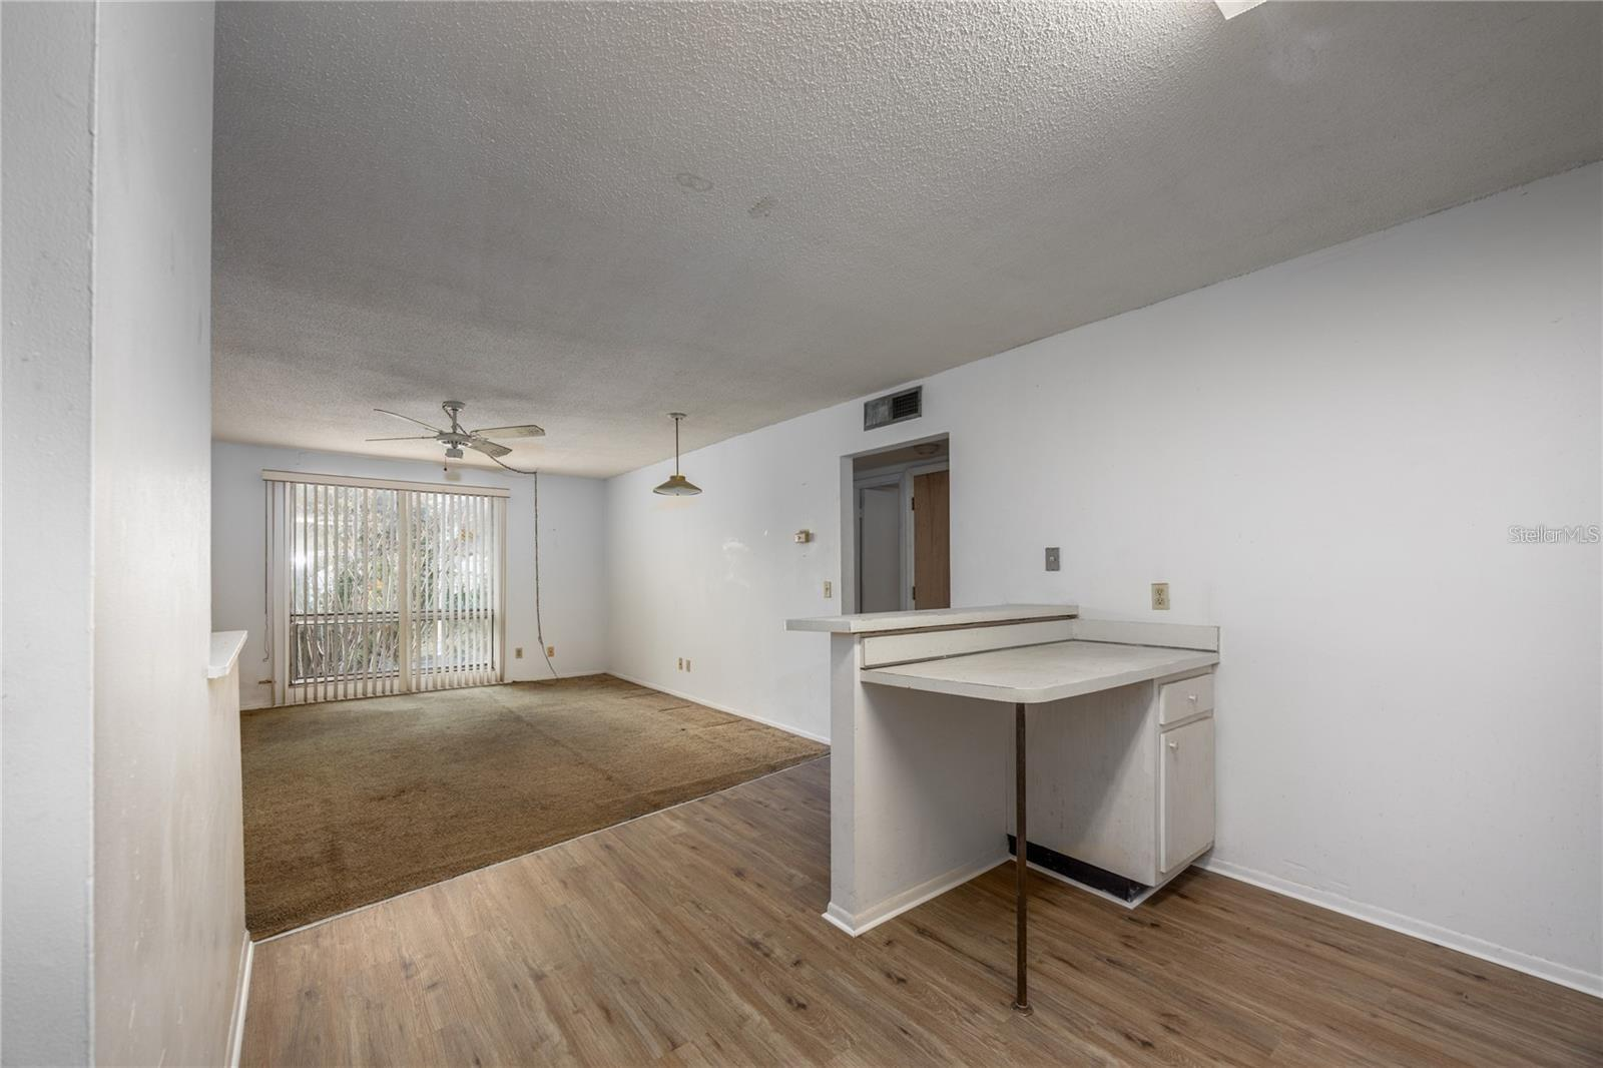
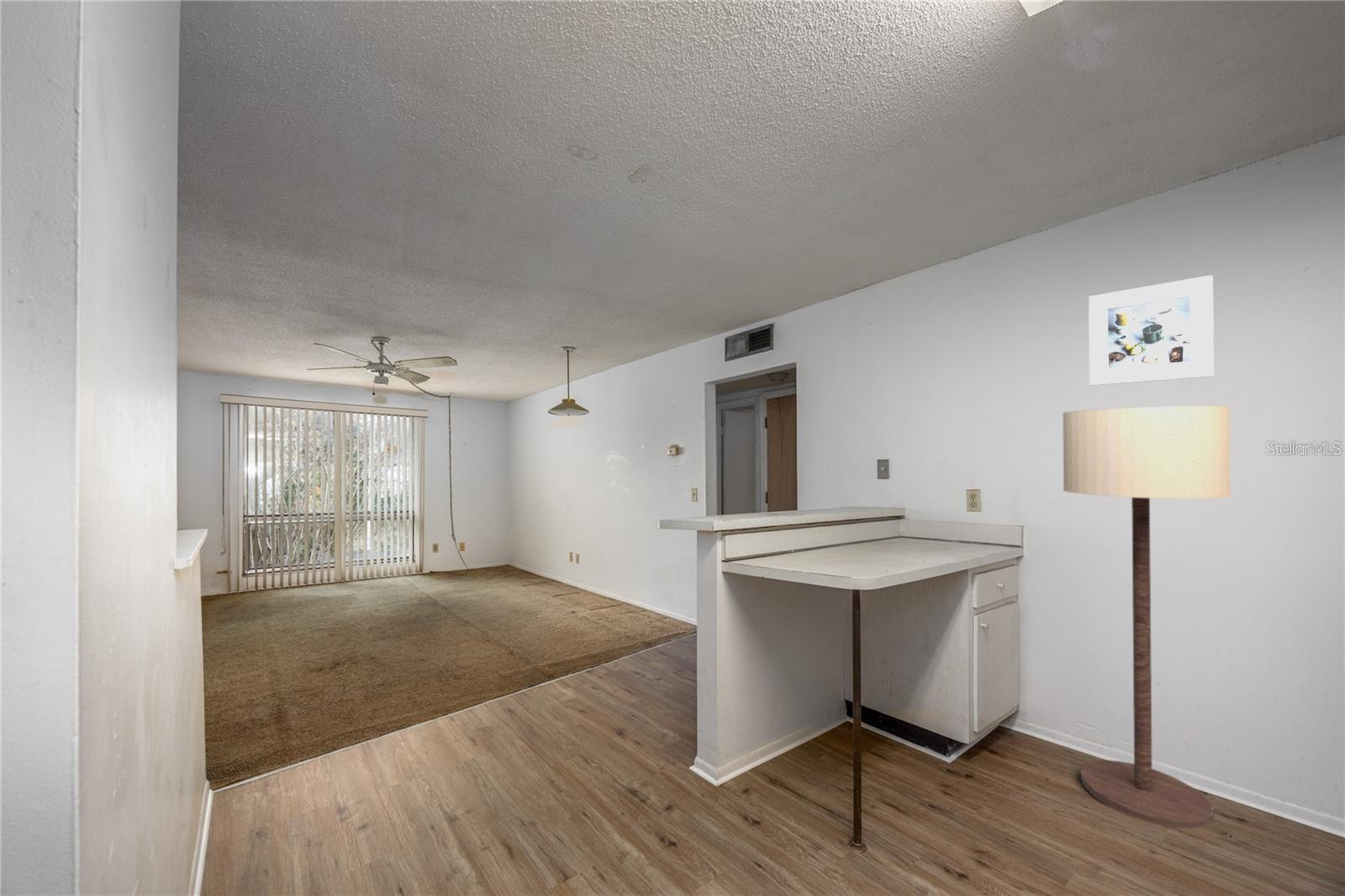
+ floor lamp [1063,405,1232,830]
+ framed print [1088,274,1215,387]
